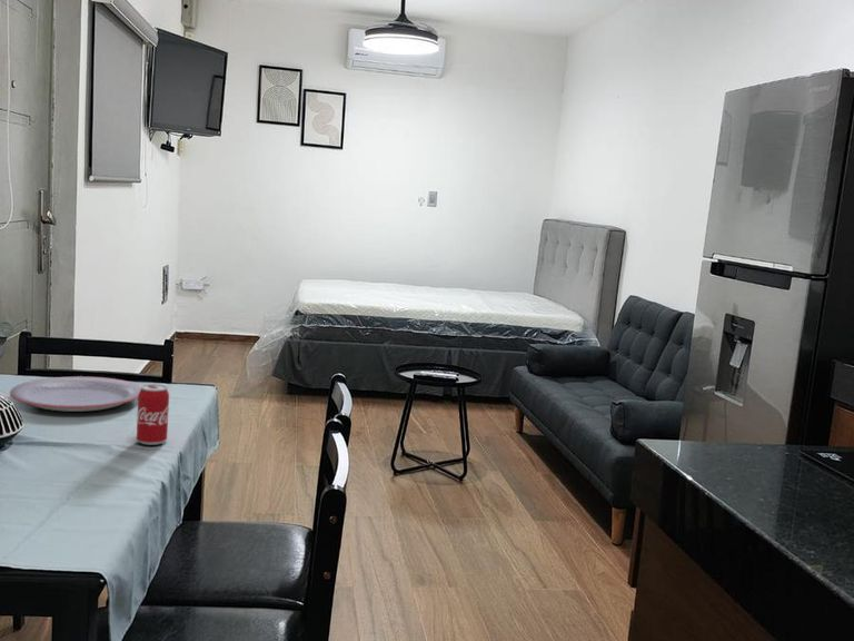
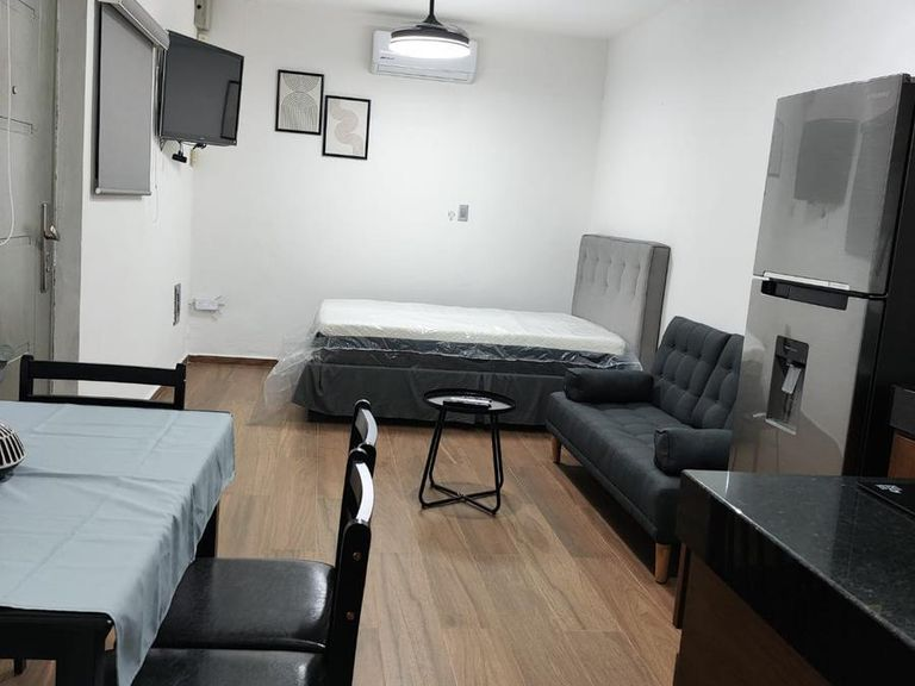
- plate [9,375,141,413]
- beverage can [136,383,170,446]
